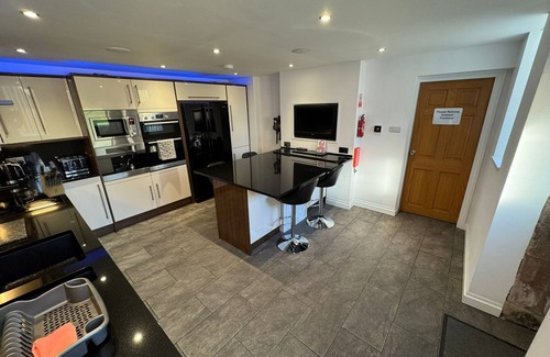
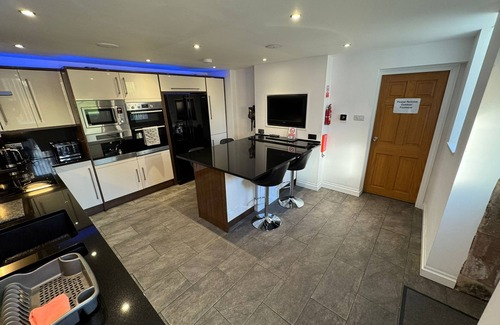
- knife block [38,160,66,198]
